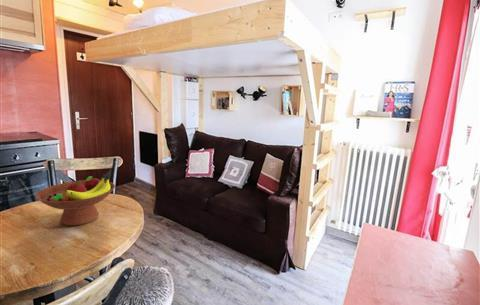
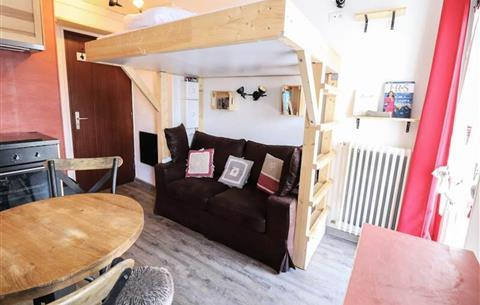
- fruit bowl [34,173,116,227]
